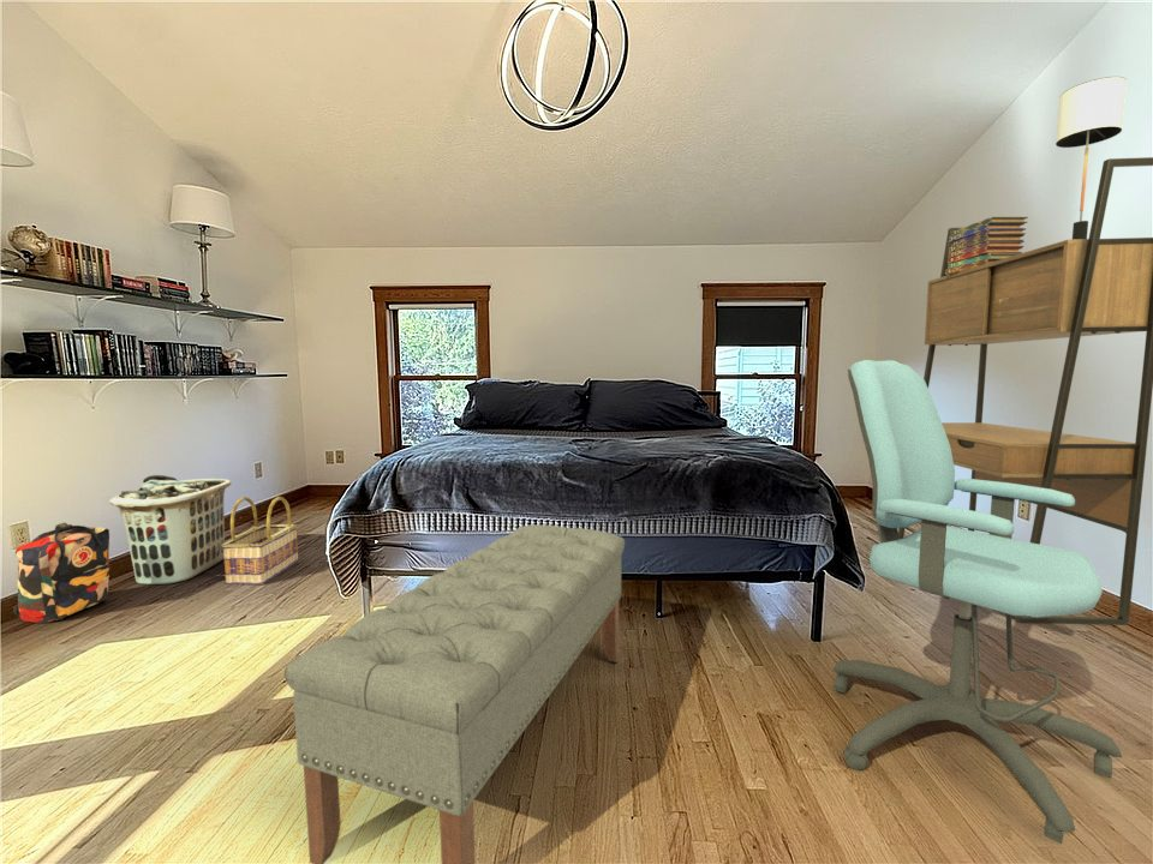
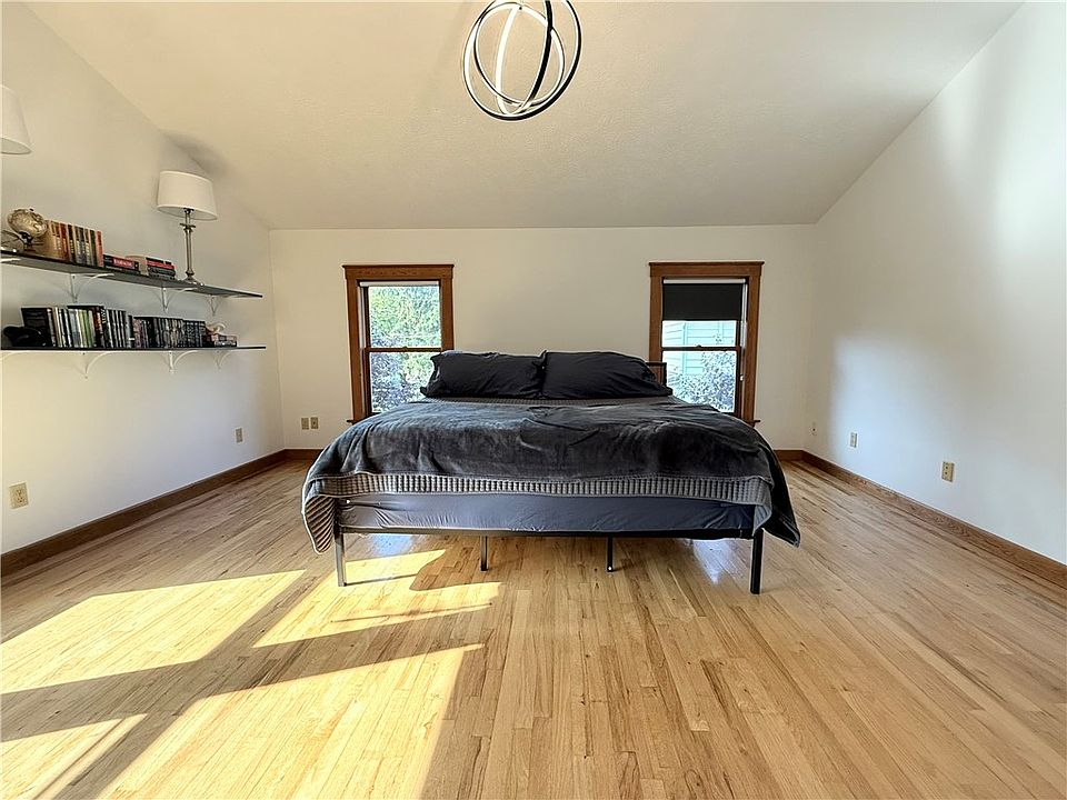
- desk [897,156,1153,626]
- bench [283,523,626,864]
- basket [222,496,299,586]
- backpack [12,522,112,624]
- book stack [945,216,1029,275]
- table lamp [1055,76,1128,240]
- clothes hamper [108,474,233,586]
- office chair [831,359,1123,845]
